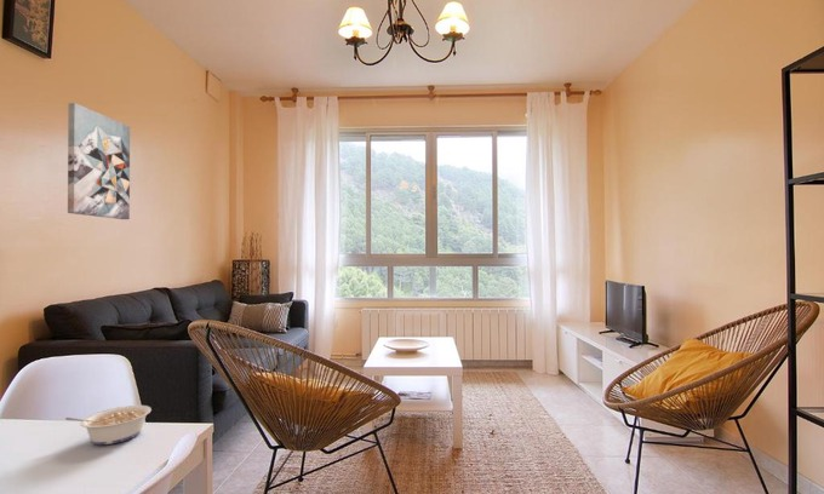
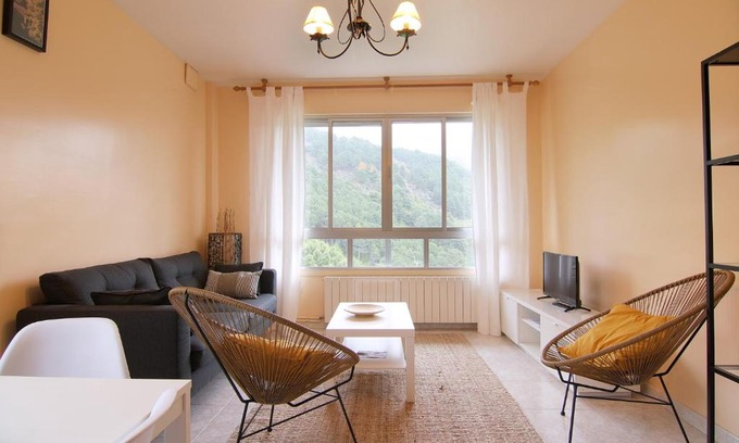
- legume [64,404,153,446]
- wall art [67,102,131,220]
